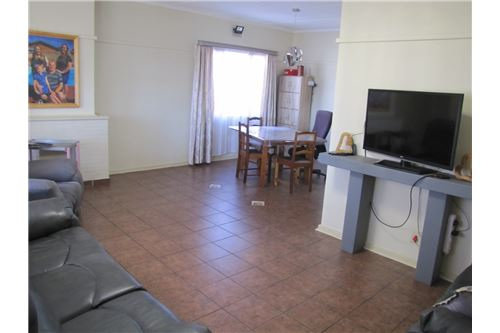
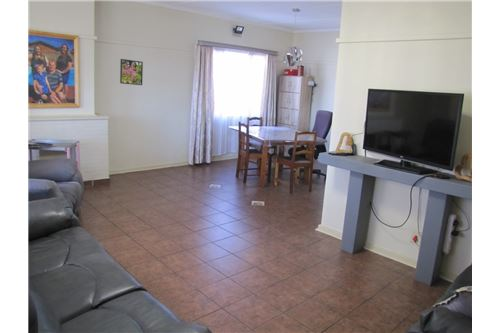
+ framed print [119,58,144,86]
